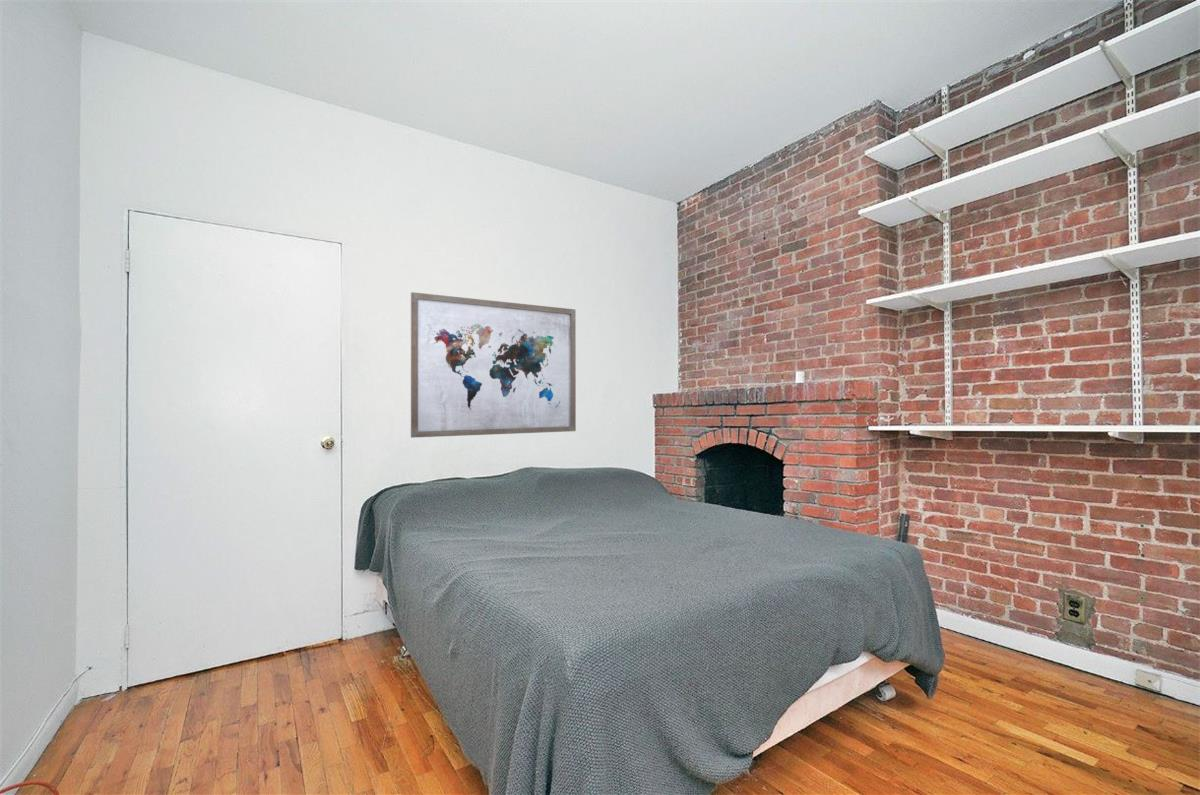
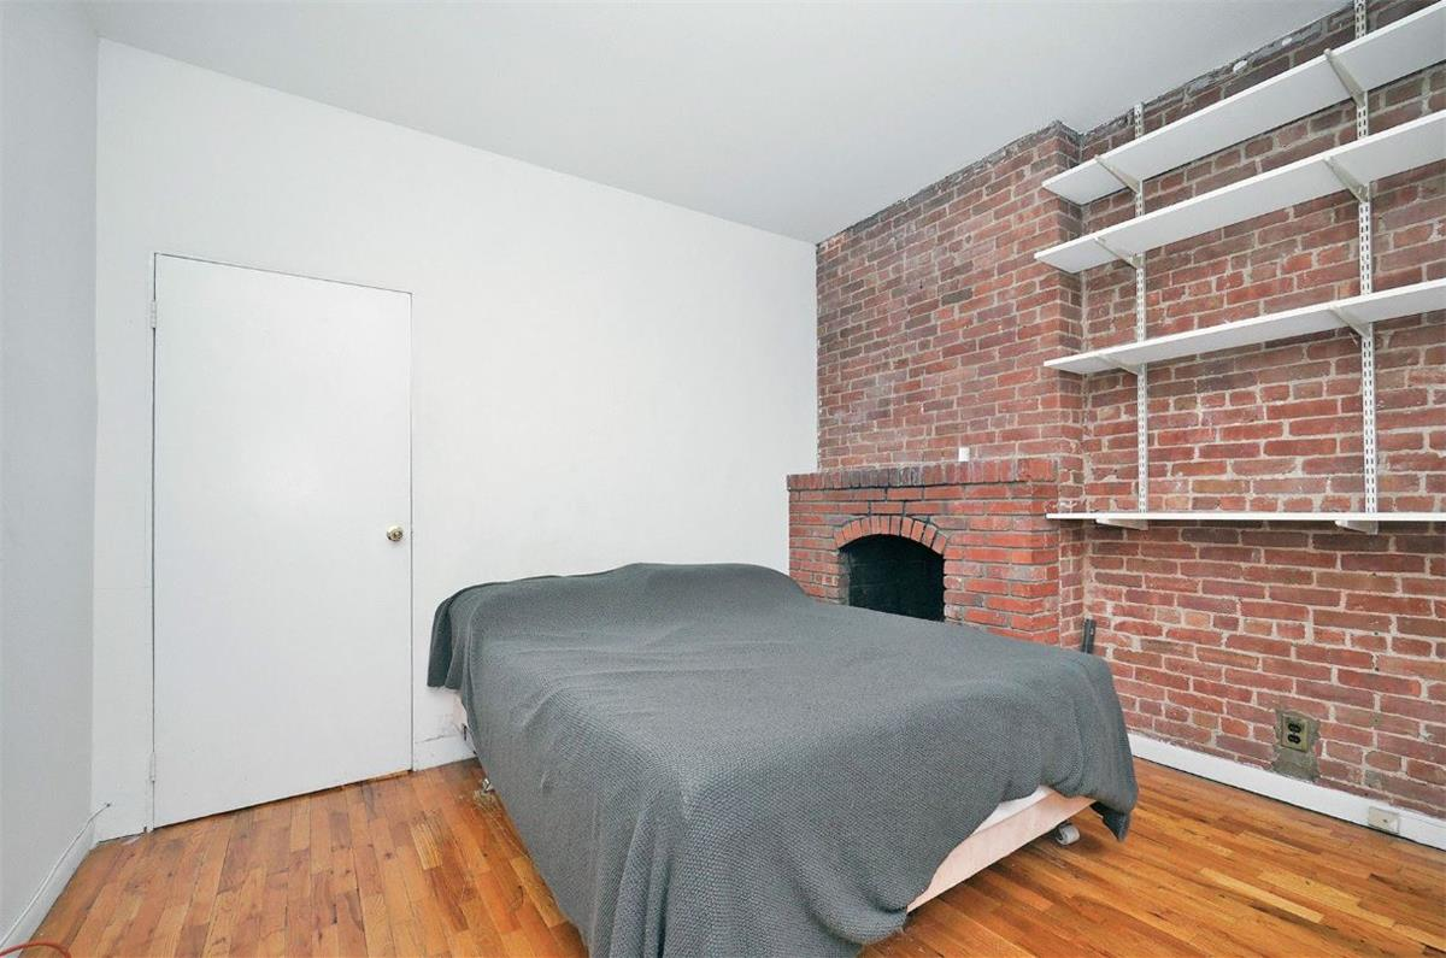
- wall art [410,291,577,439]
